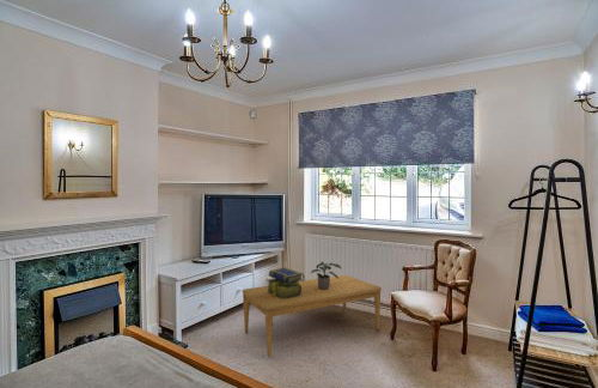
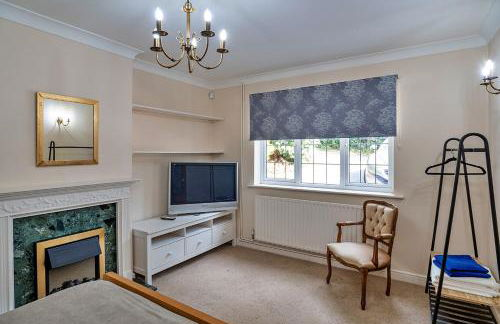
- stack of books [267,266,304,299]
- coffee table [242,274,383,358]
- potted plant [310,261,343,290]
